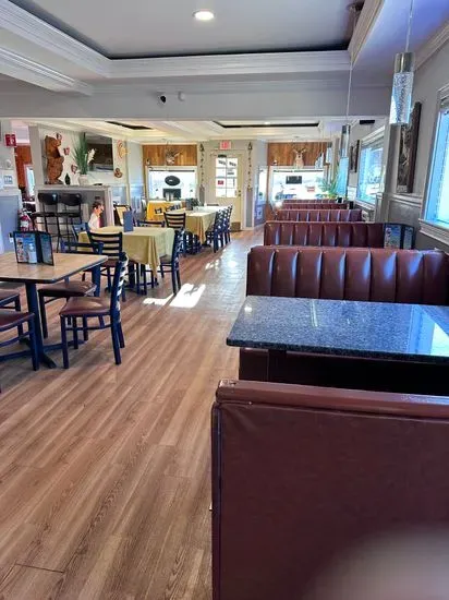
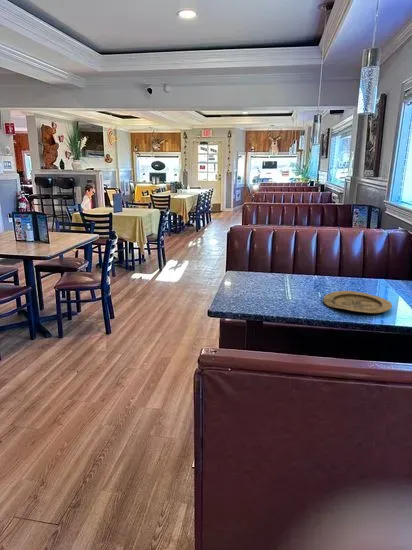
+ plate [323,290,393,314]
